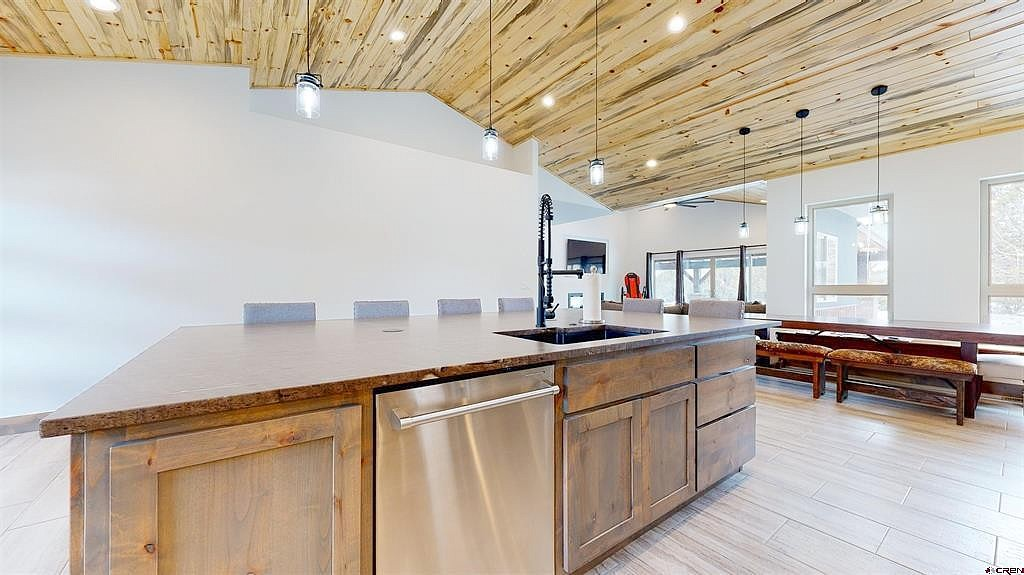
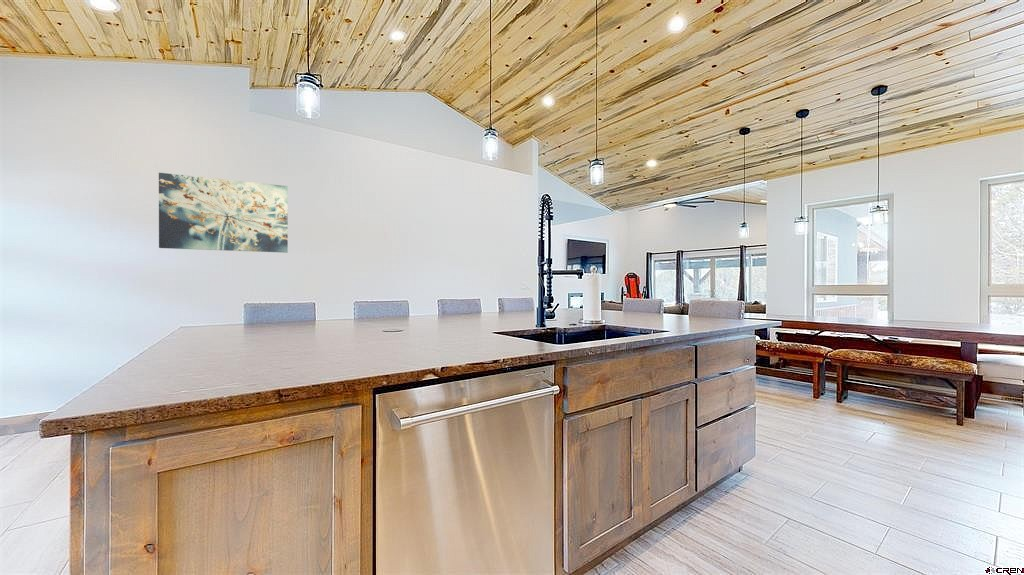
+ wall art [158,172,289,254]
